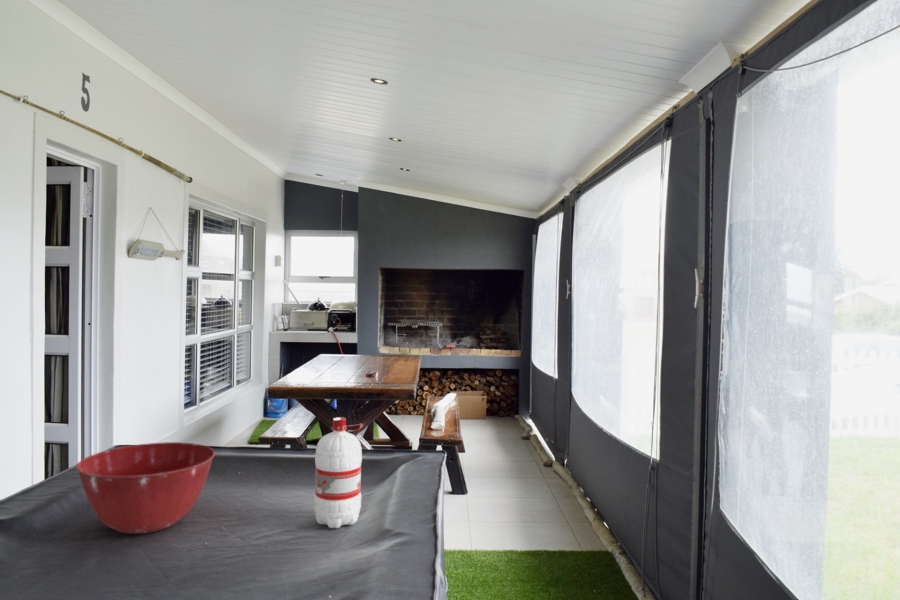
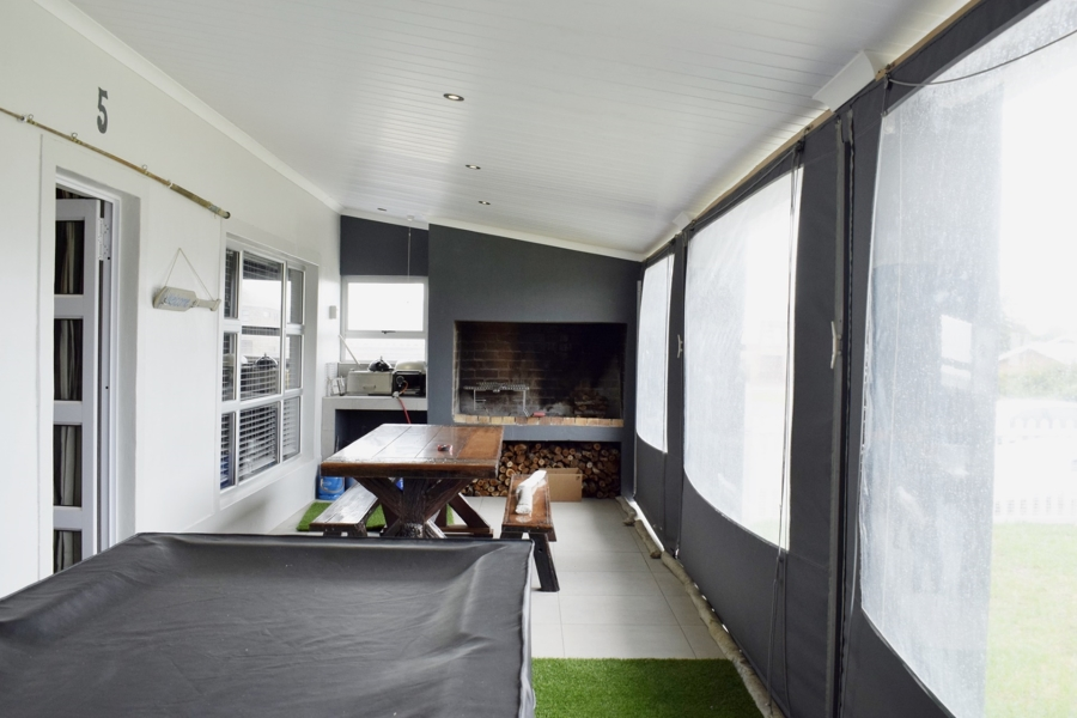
- water bottle [313,416,364,529]
- mixing bowl [75,441,216,535]
